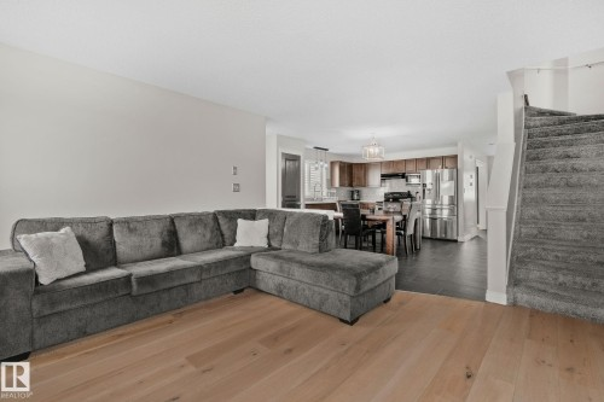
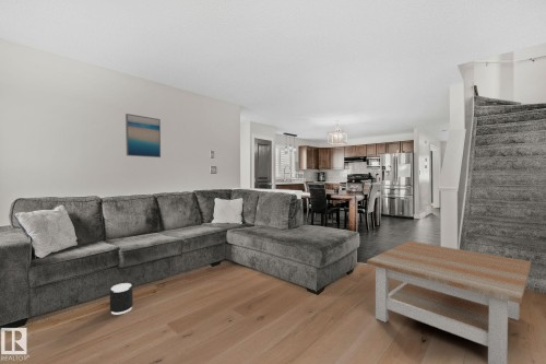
+ wall art [124,113,162,158]
+ speaker [109,282,134,315]
+ coffee table [366,239,532,364]
